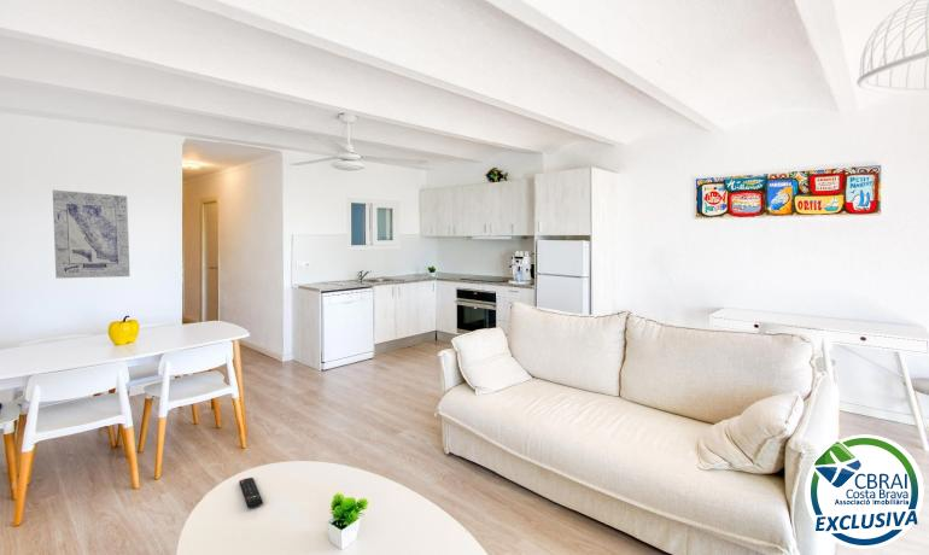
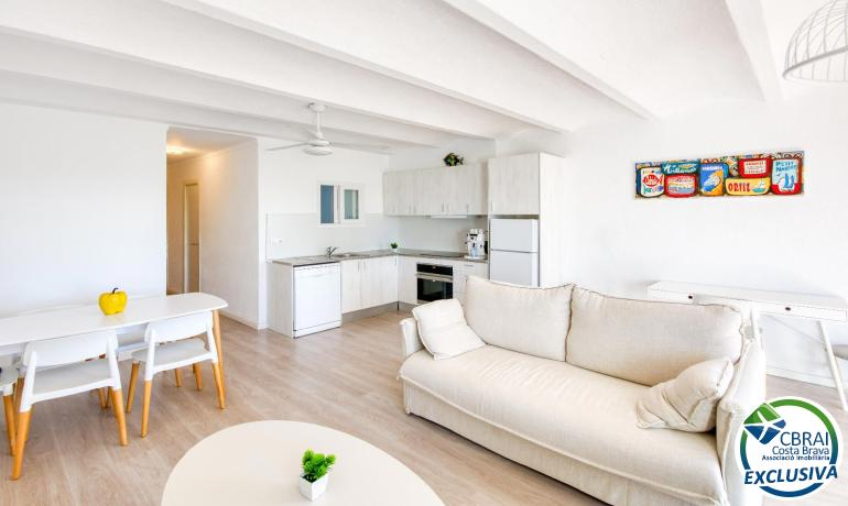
- remote control [238,477,264,509]
- wall art [52,189,132,280]
